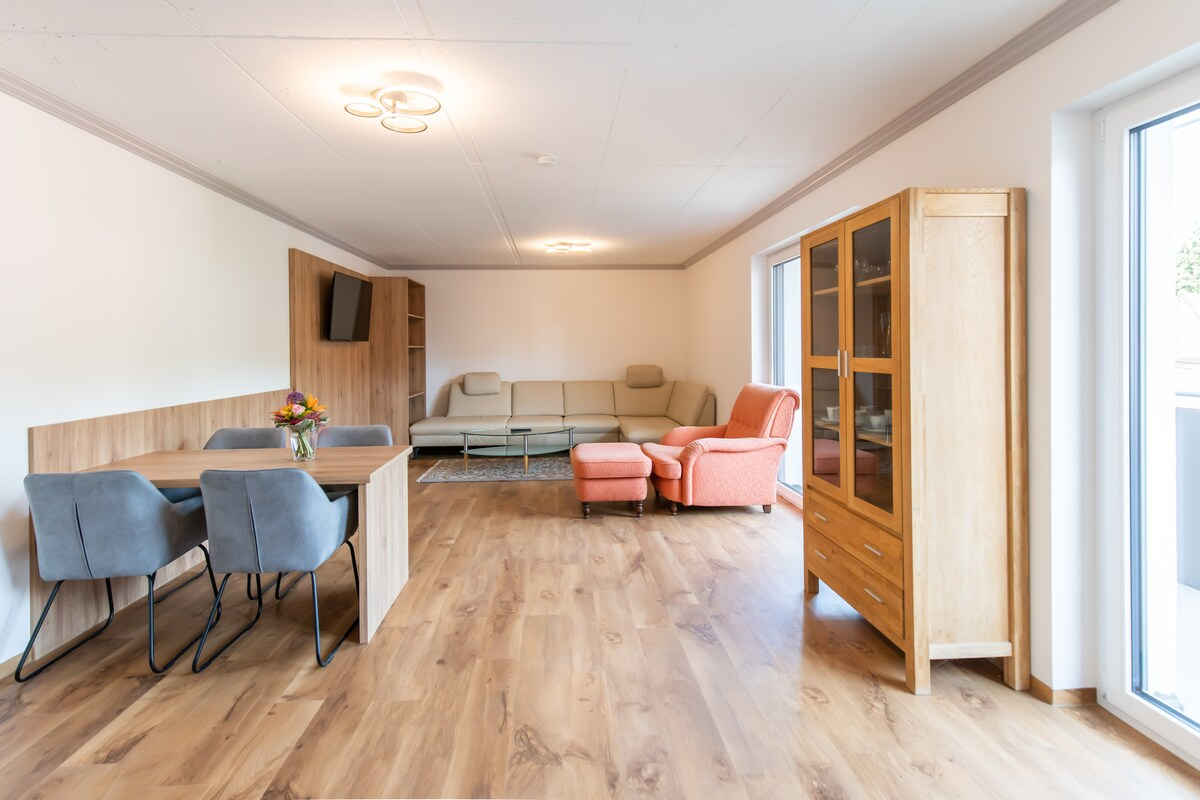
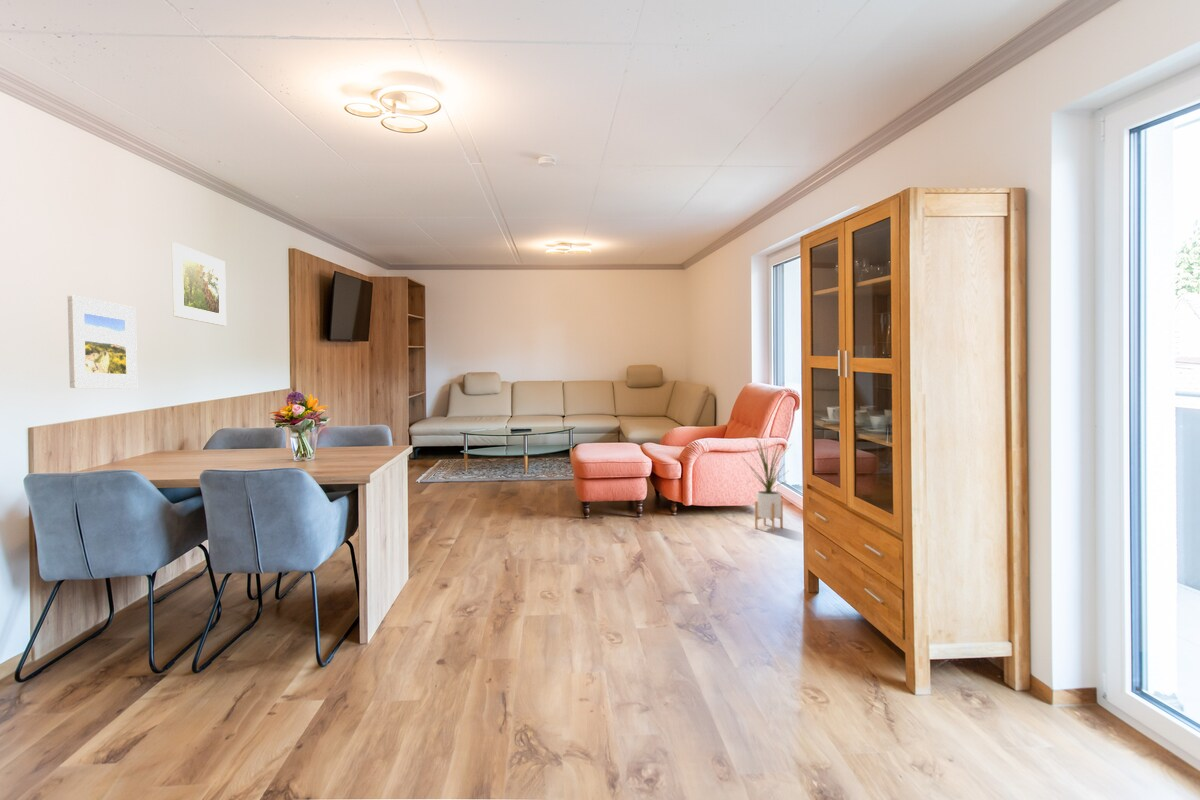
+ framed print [67,294,138,389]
+ house plant [741,435,793,532]
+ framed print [171,242,227,327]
